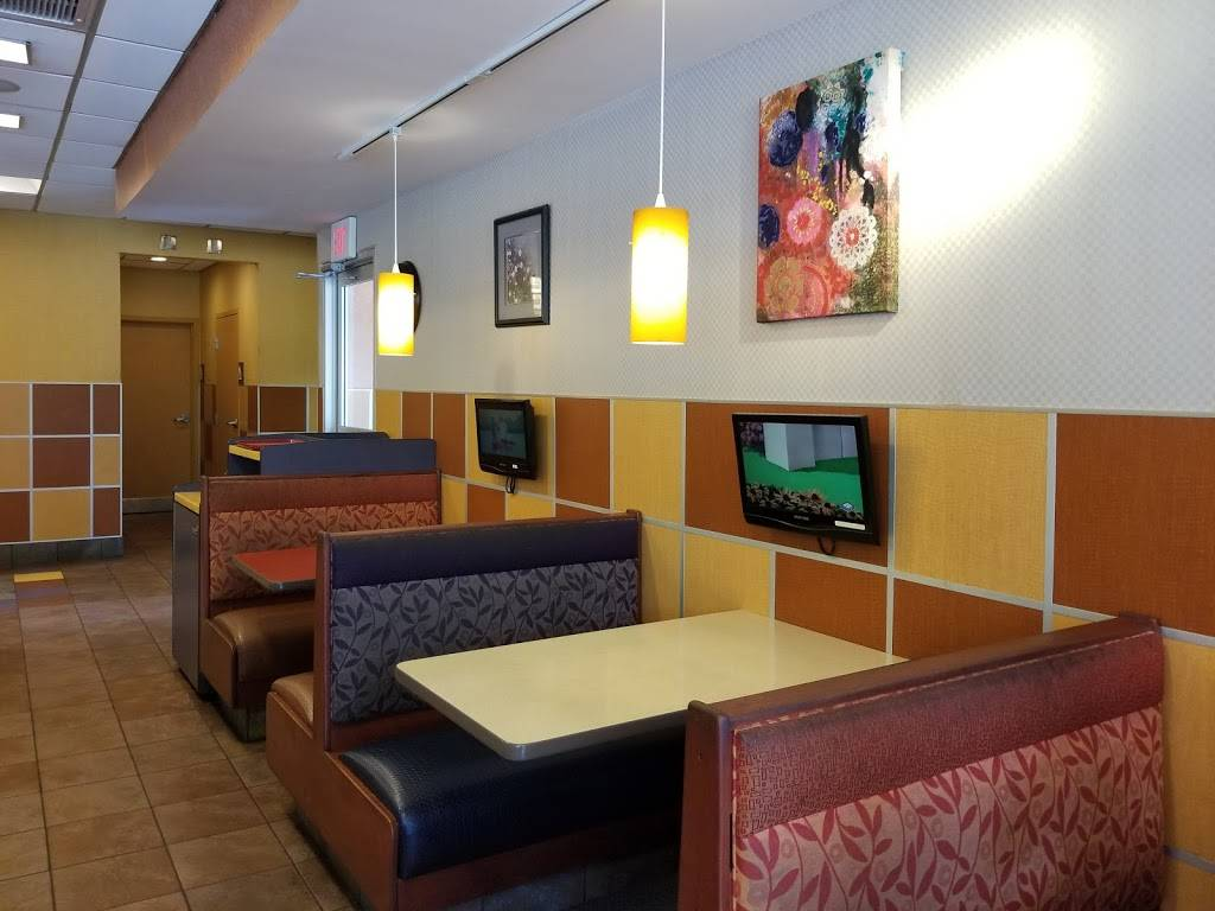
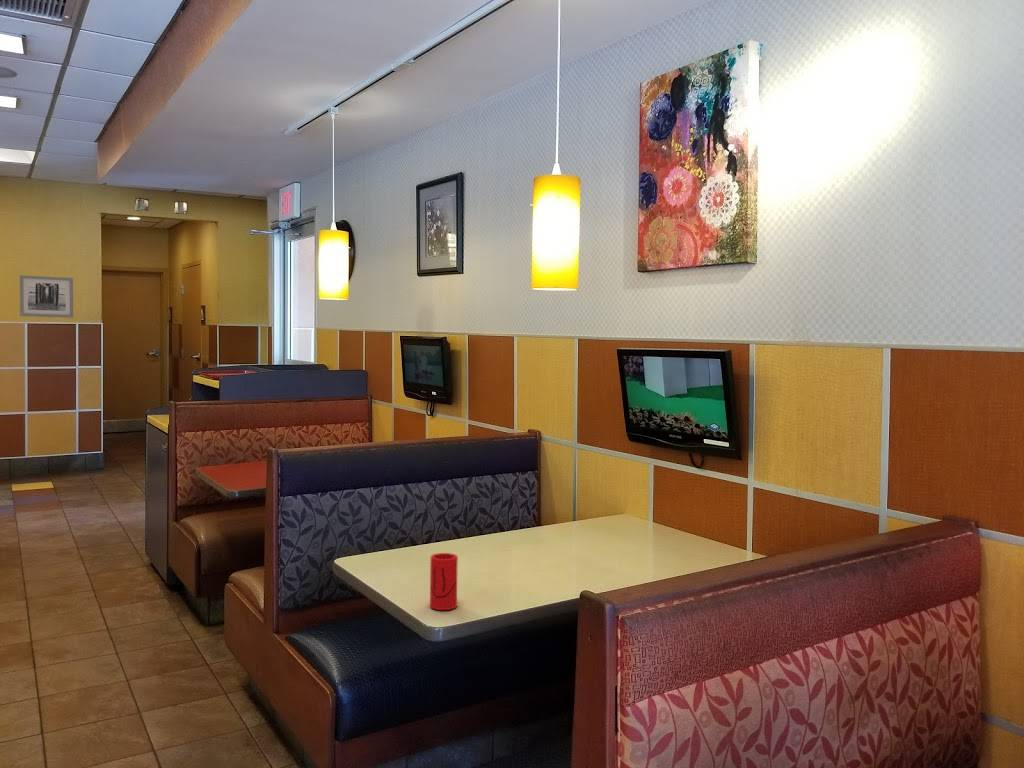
+ wall art [19,274,74,319]
+ cup [429,552,459,611]
